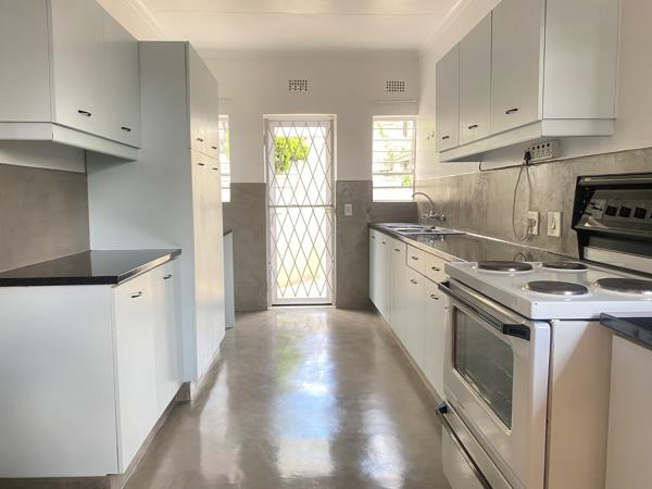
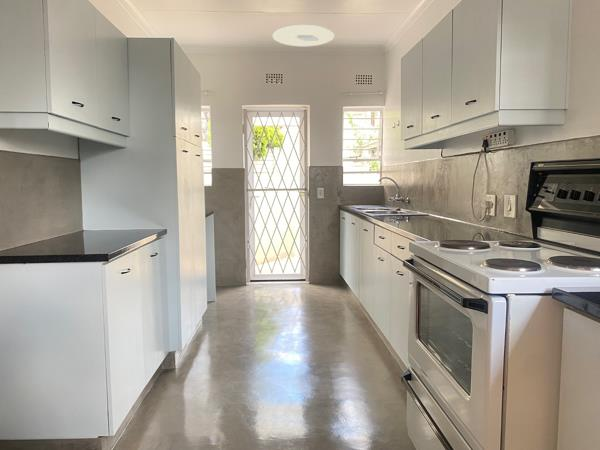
+ ceiling light [272,24,335,47]
